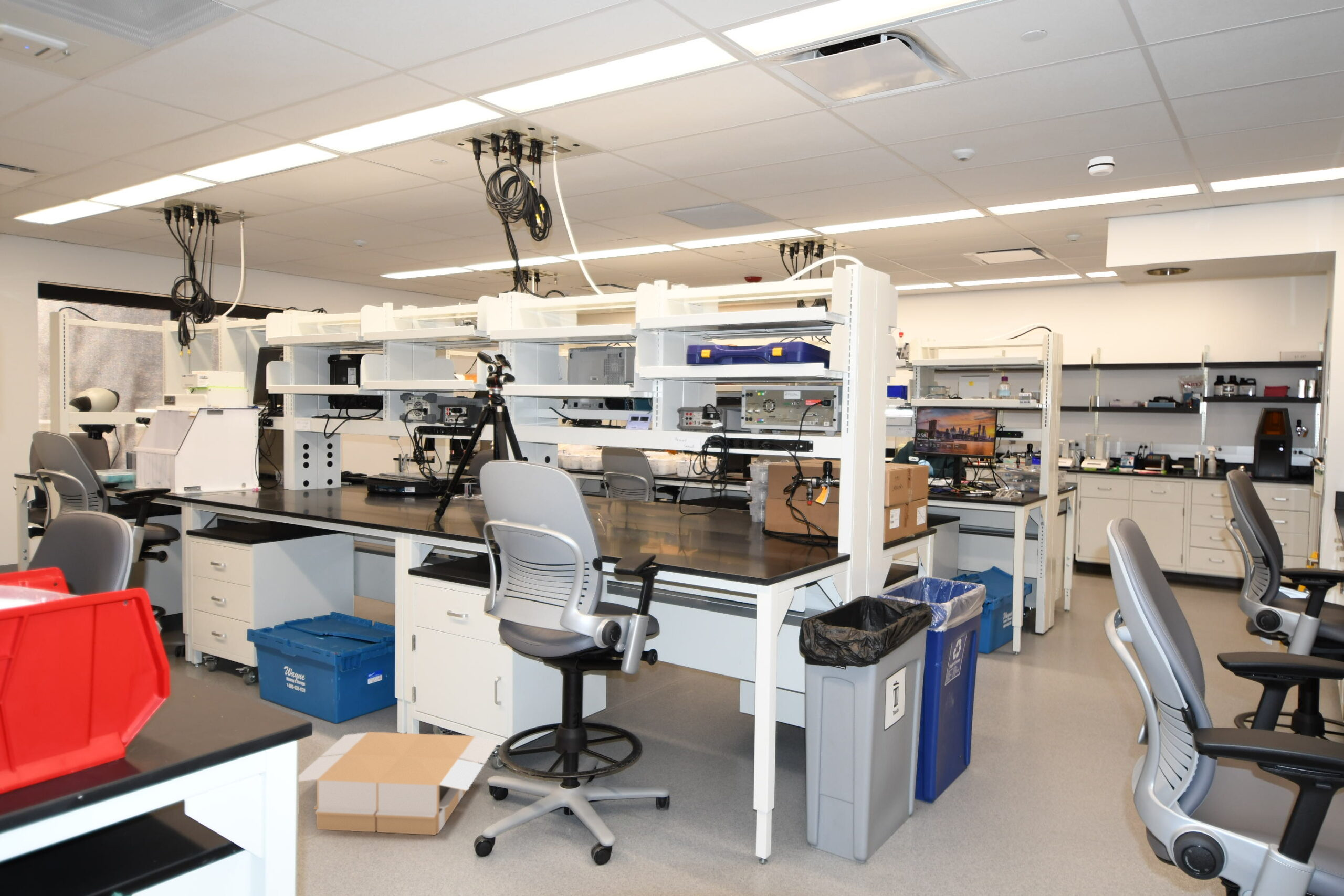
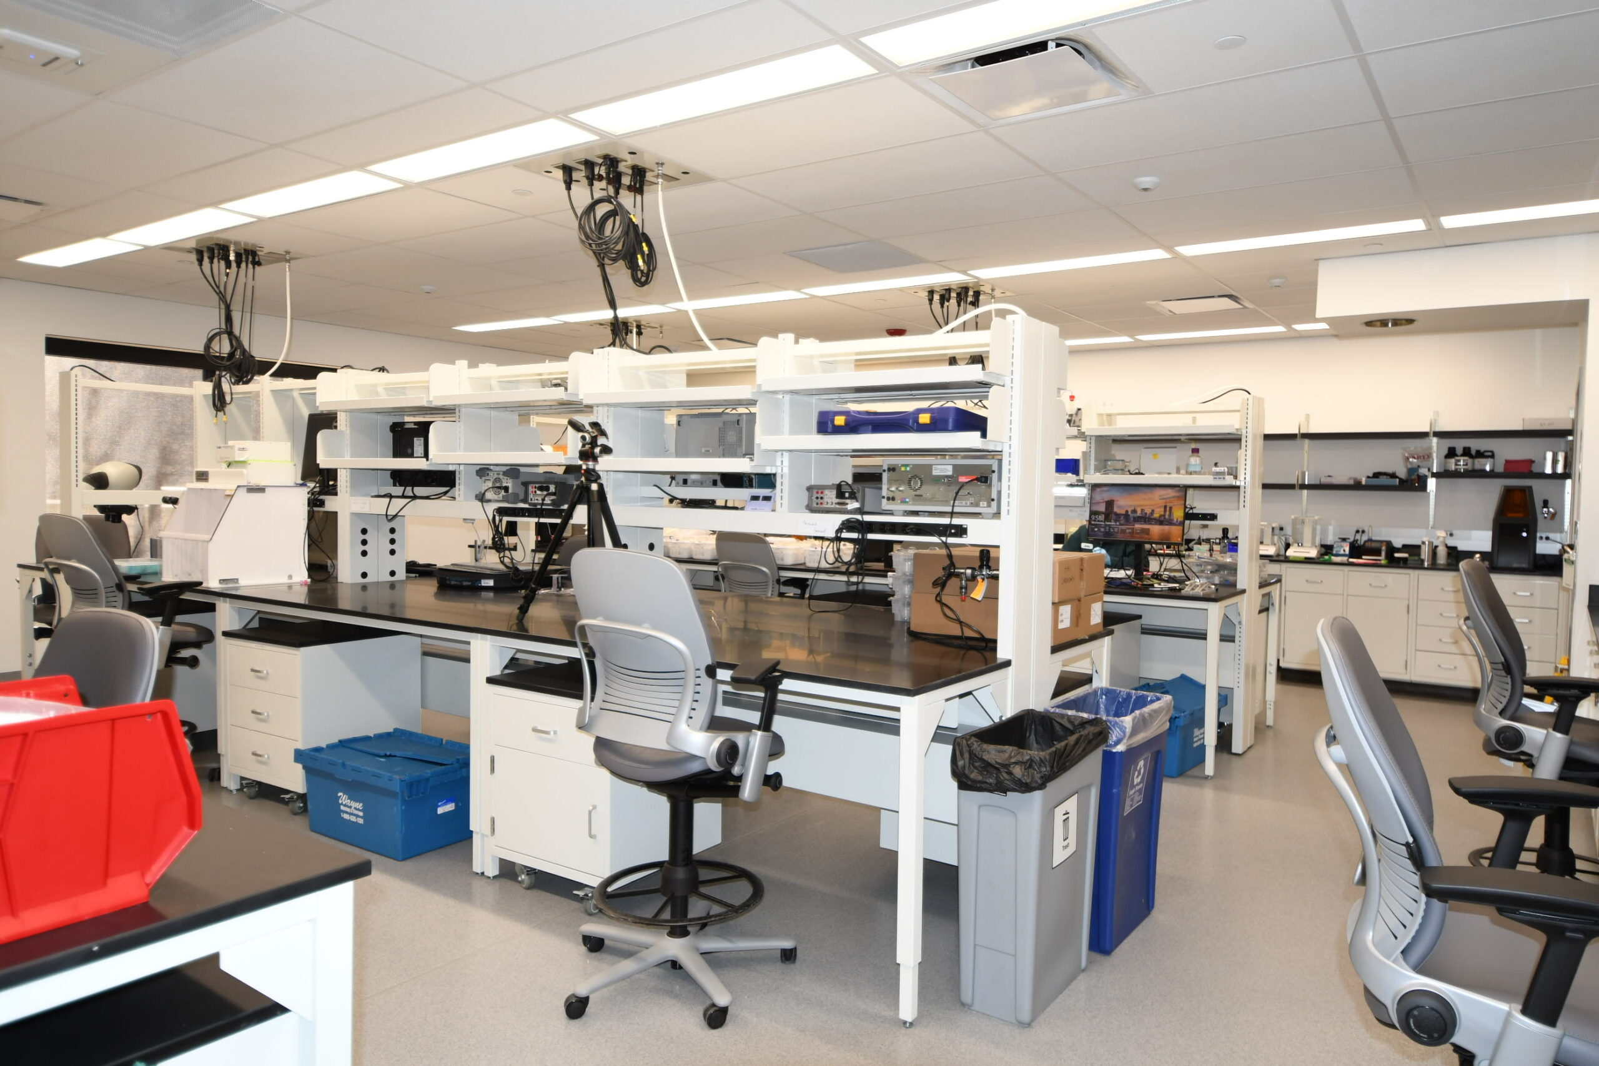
- smoke detector [1087,156,1116,177]
- cardboard box [298,731,500,836]
